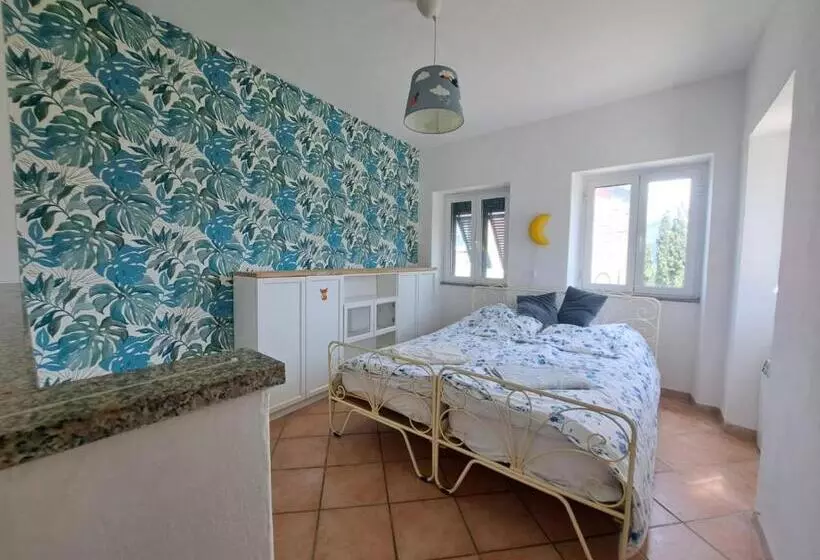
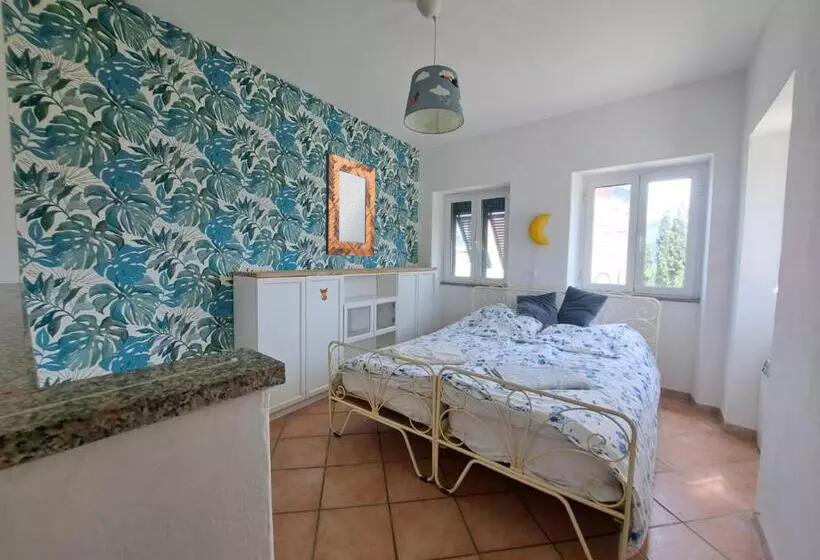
+ home mirror [325,152,376,257]
